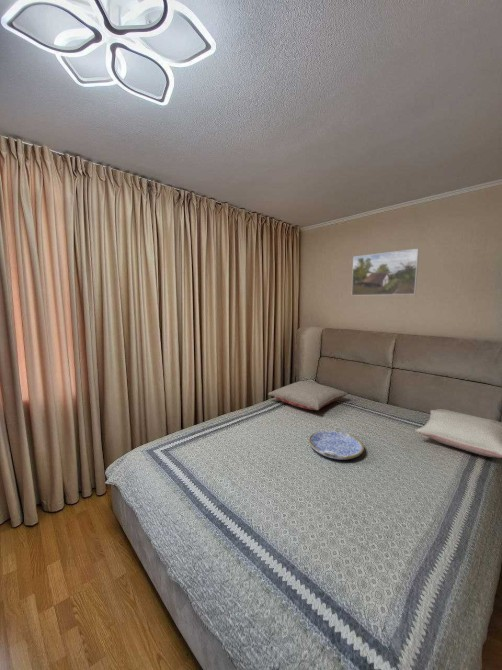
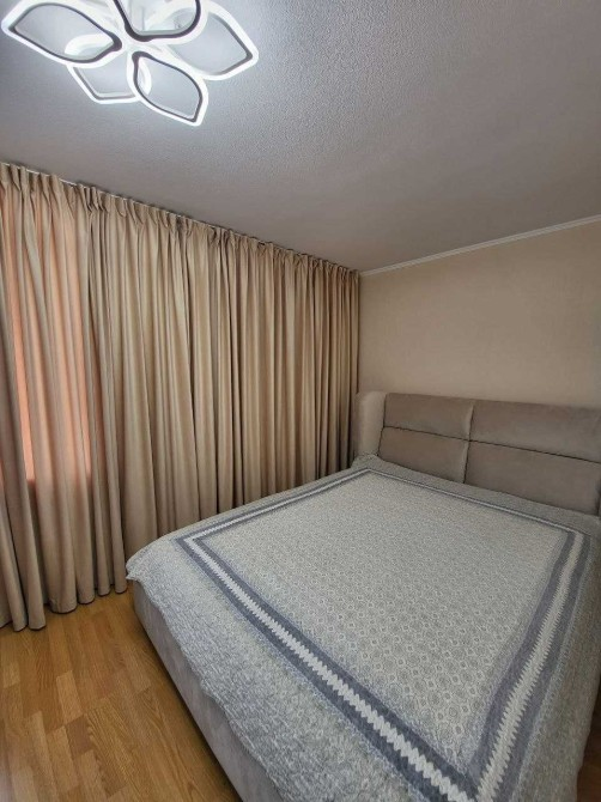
- pillow [414,409,502,459]
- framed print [351,248,420,297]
- pillow [267,380,349,411]
- serving tray [308,426,365,461]
